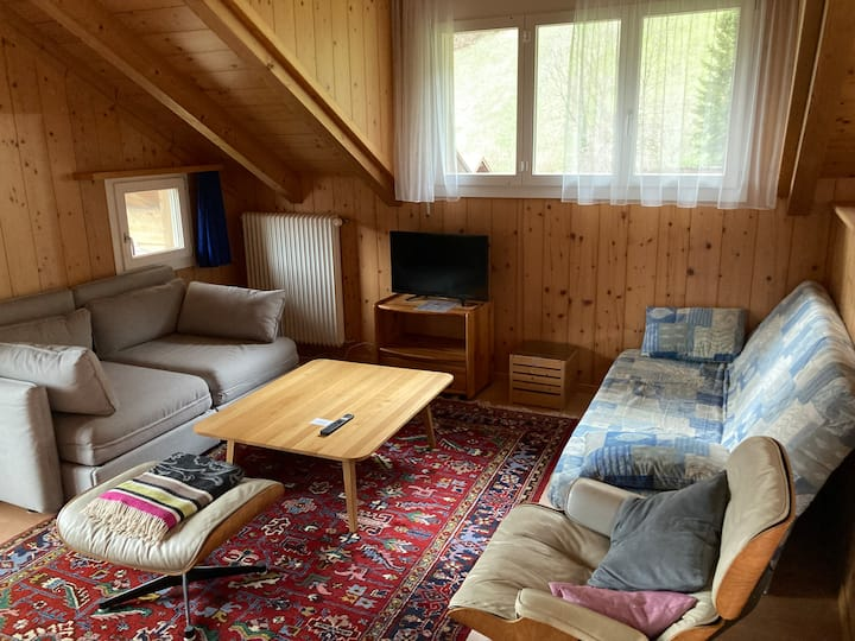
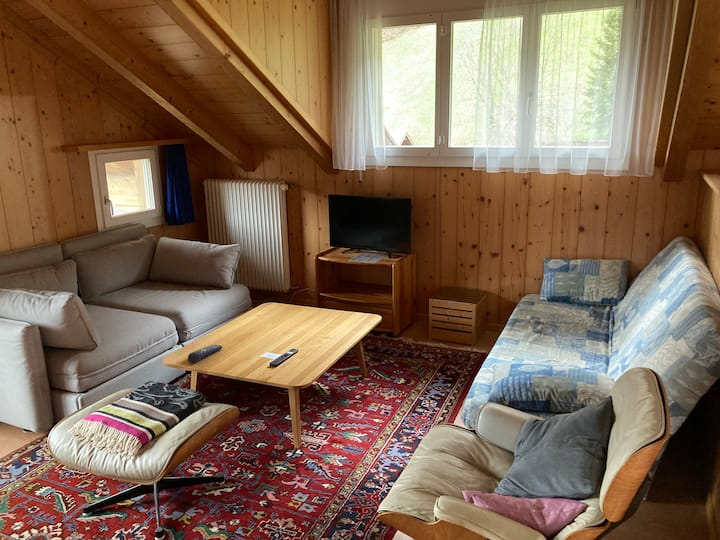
+ remote control [187,344,223,363]
